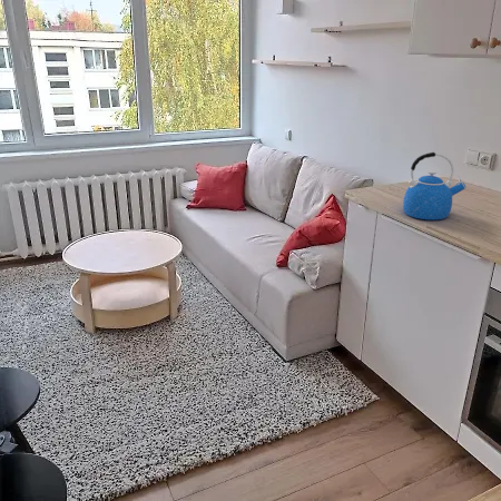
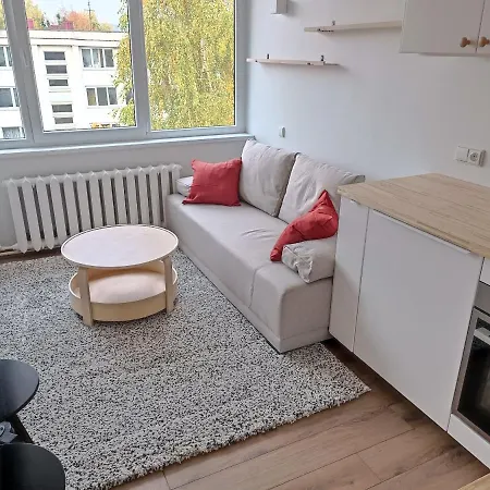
- kettle [402,151,466,220]
